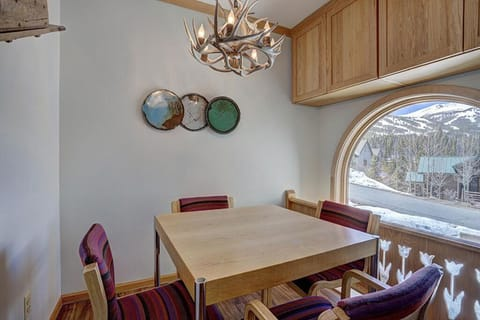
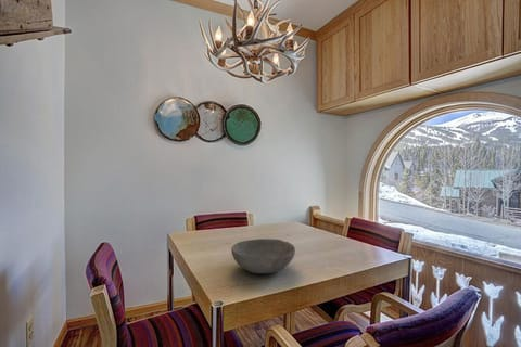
+ bowl [230,237,296,274]
